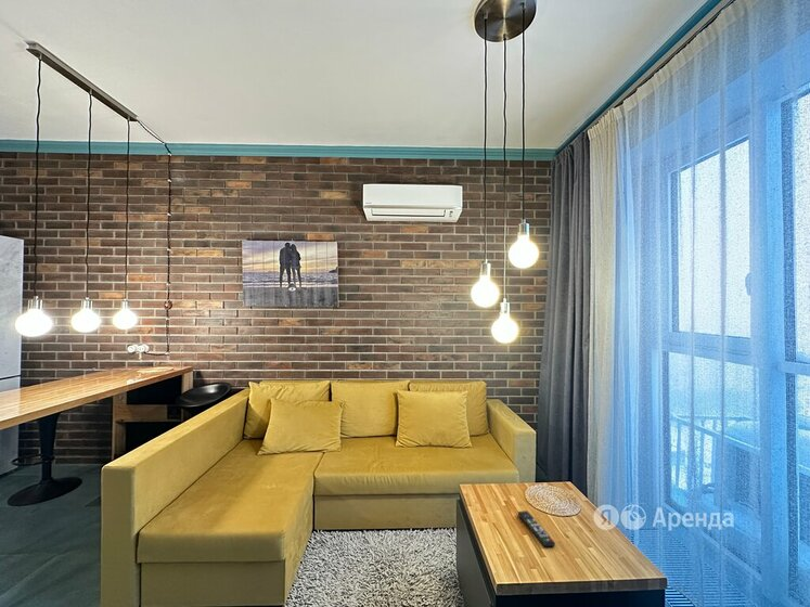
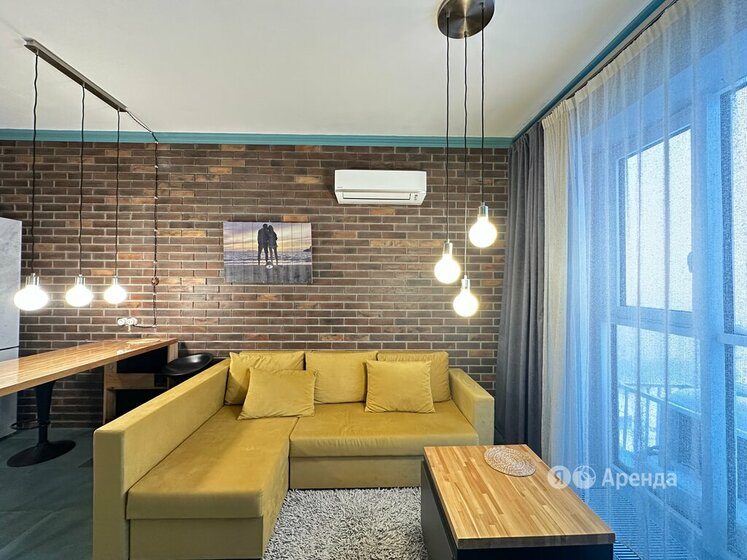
- remote control [517,509,556,547]
